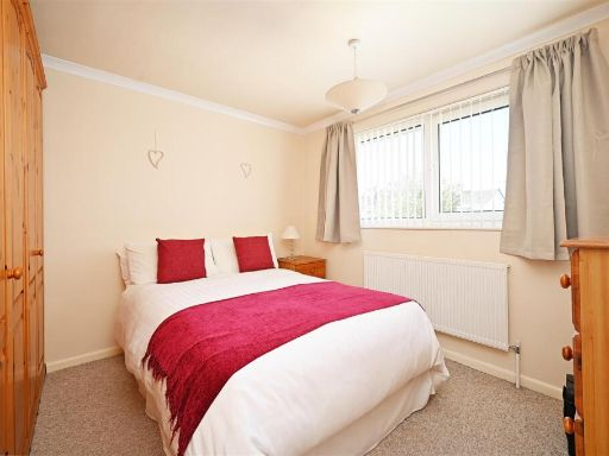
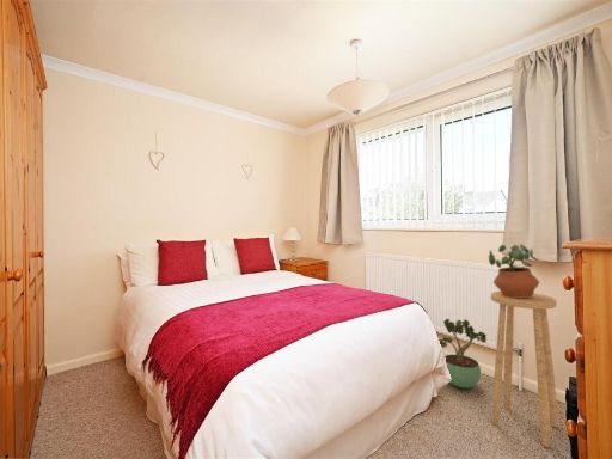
+ potted plant [437,318,488,390]
+ stool [490,290,559,449]
+ potted plant [488,244,540,298]
